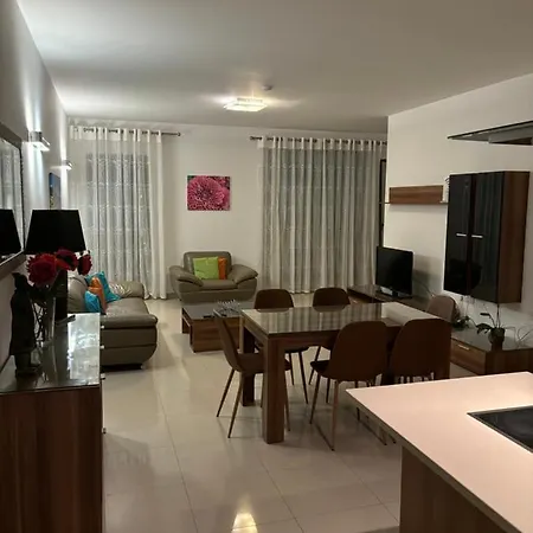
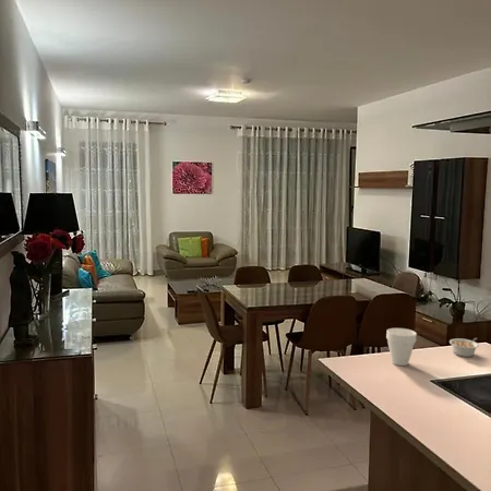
+ legume [448,337,480,358]
+ cup [385,327,418,367]
